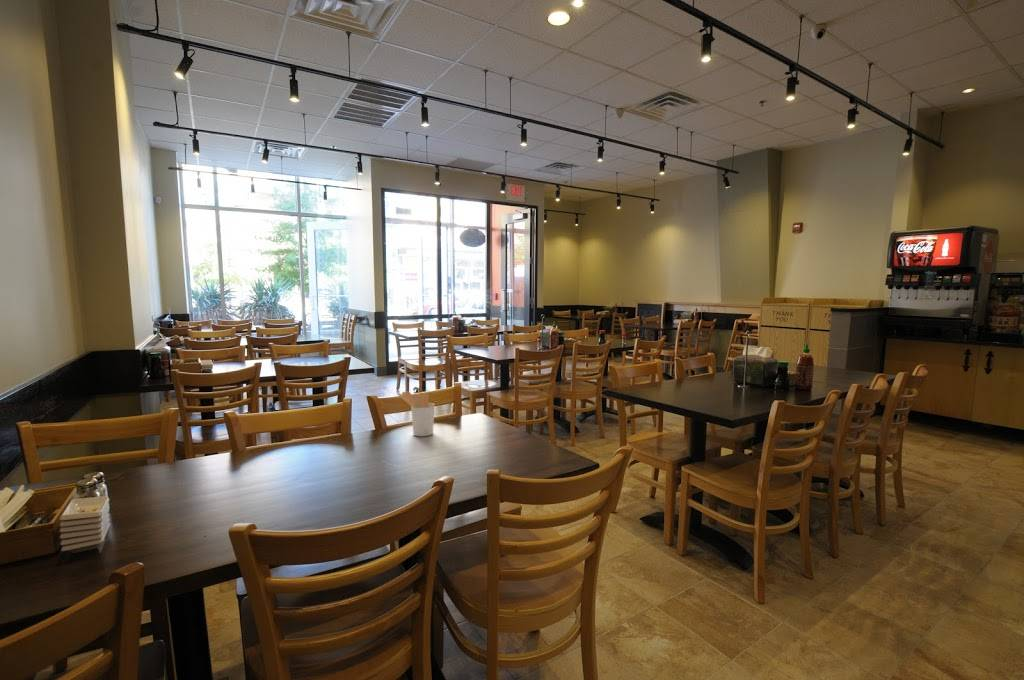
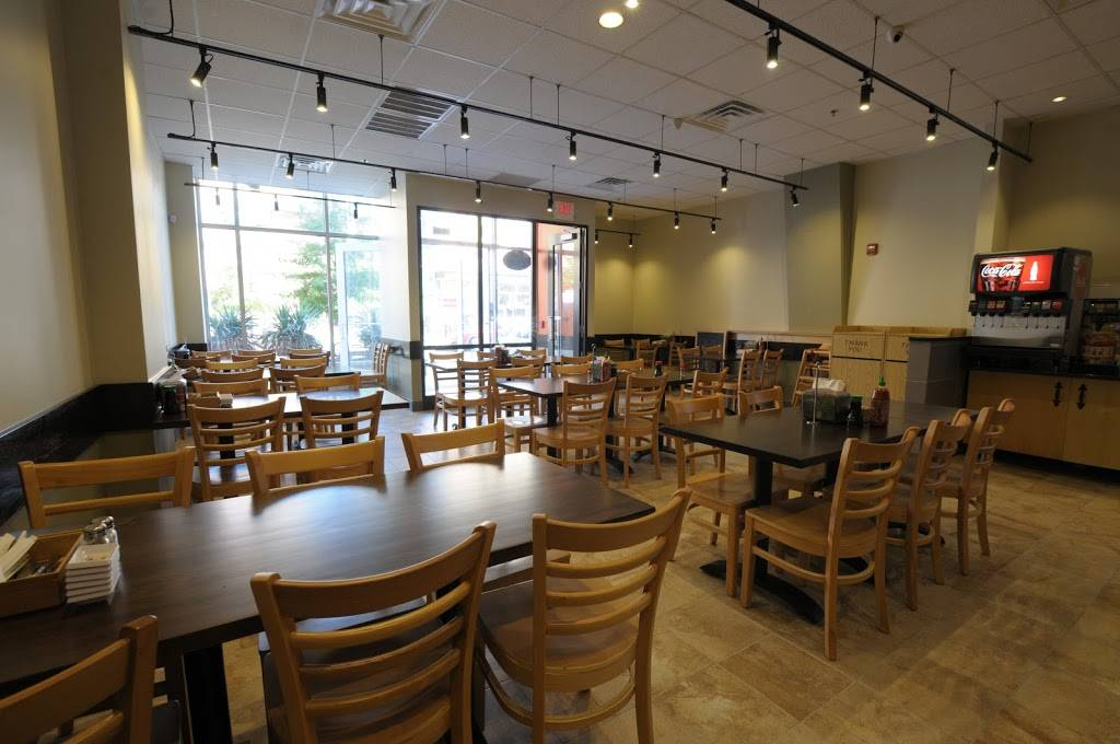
- utensil holder [397,390,436,437]
